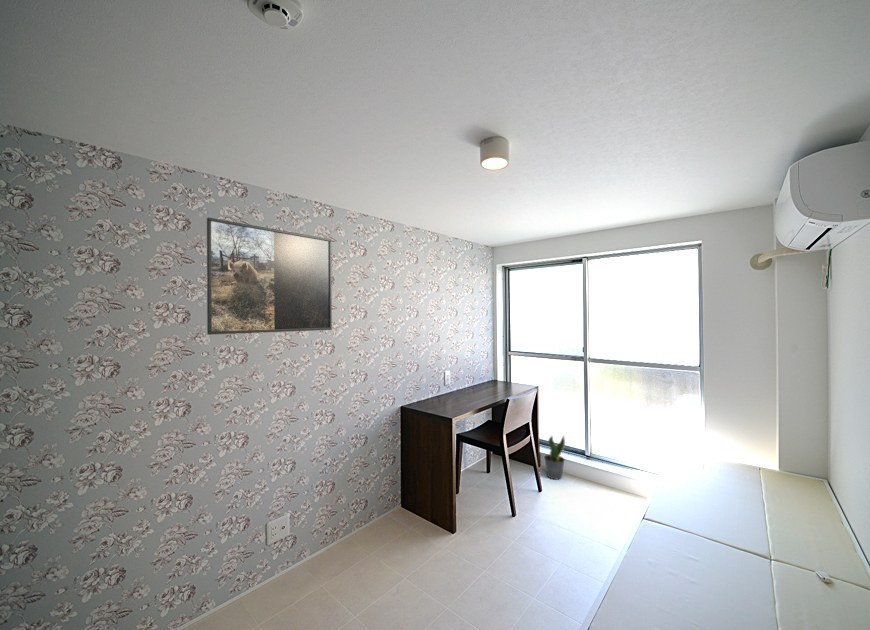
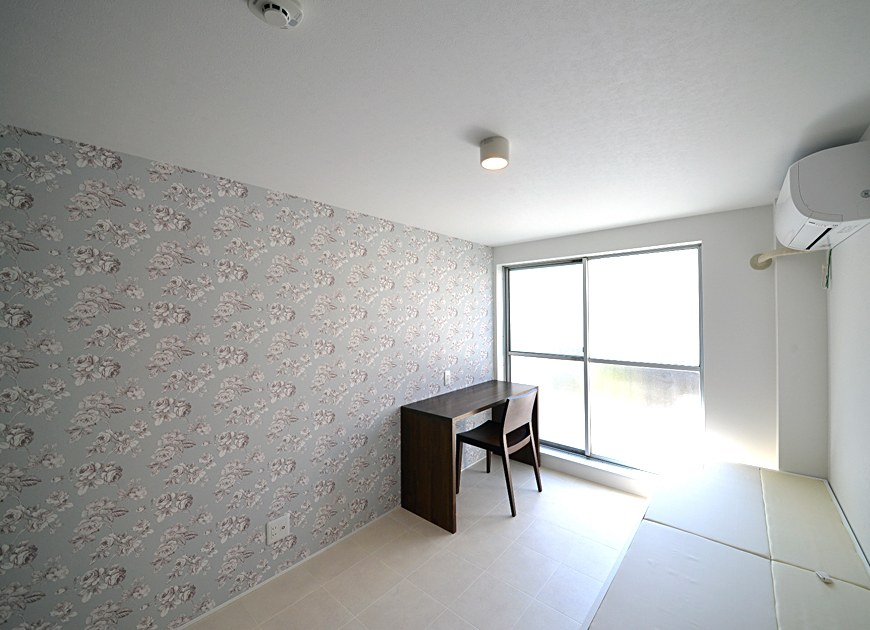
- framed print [206,216,333,336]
- potted plant [543,435,566,481]
